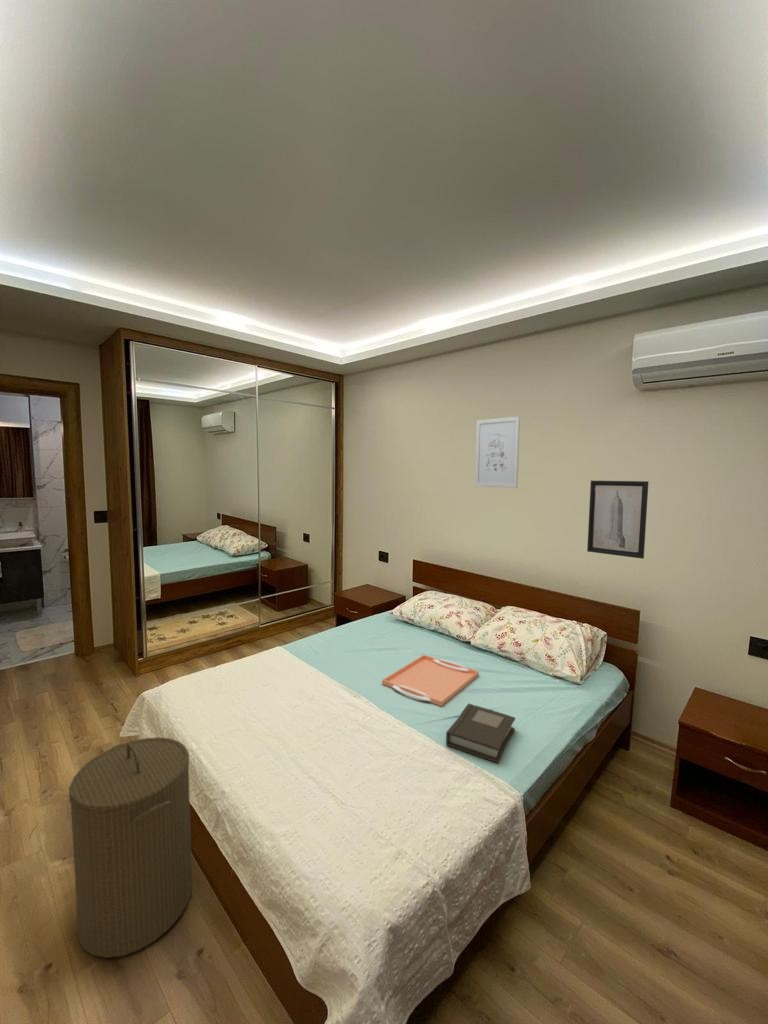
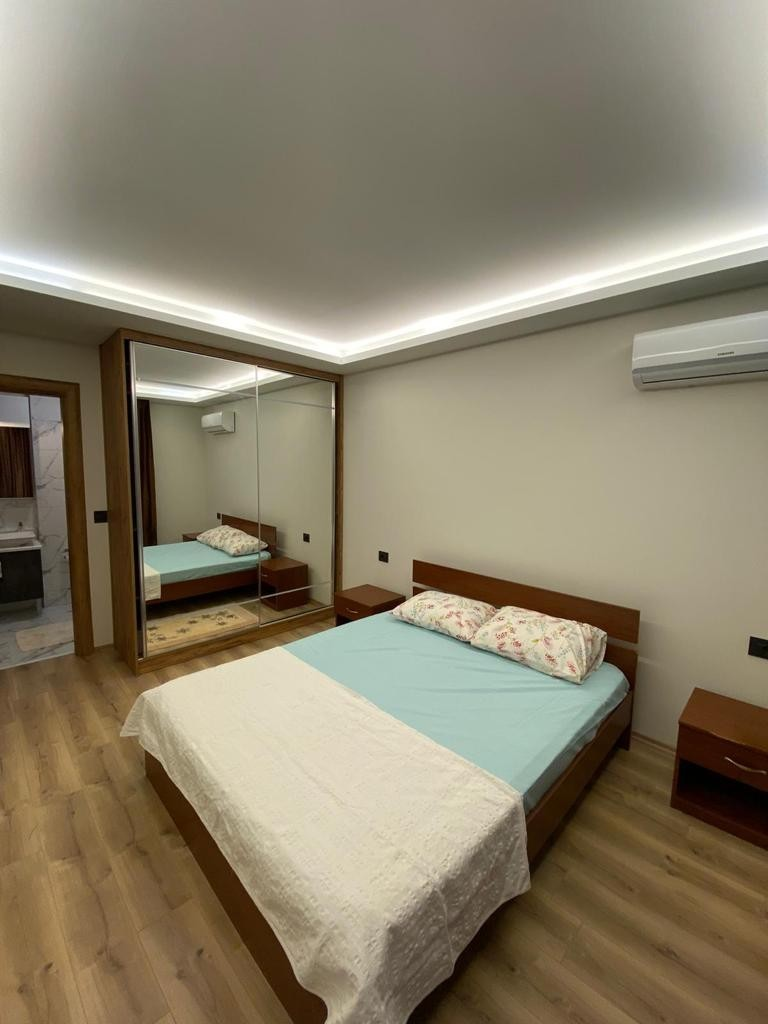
- wall art [474,416,521,489]
- wall art [586,480,650,560]
- serving tray [381,654,480,708]
- laundry hamper [68,736,193,959]
- book [445,702,516,764]
